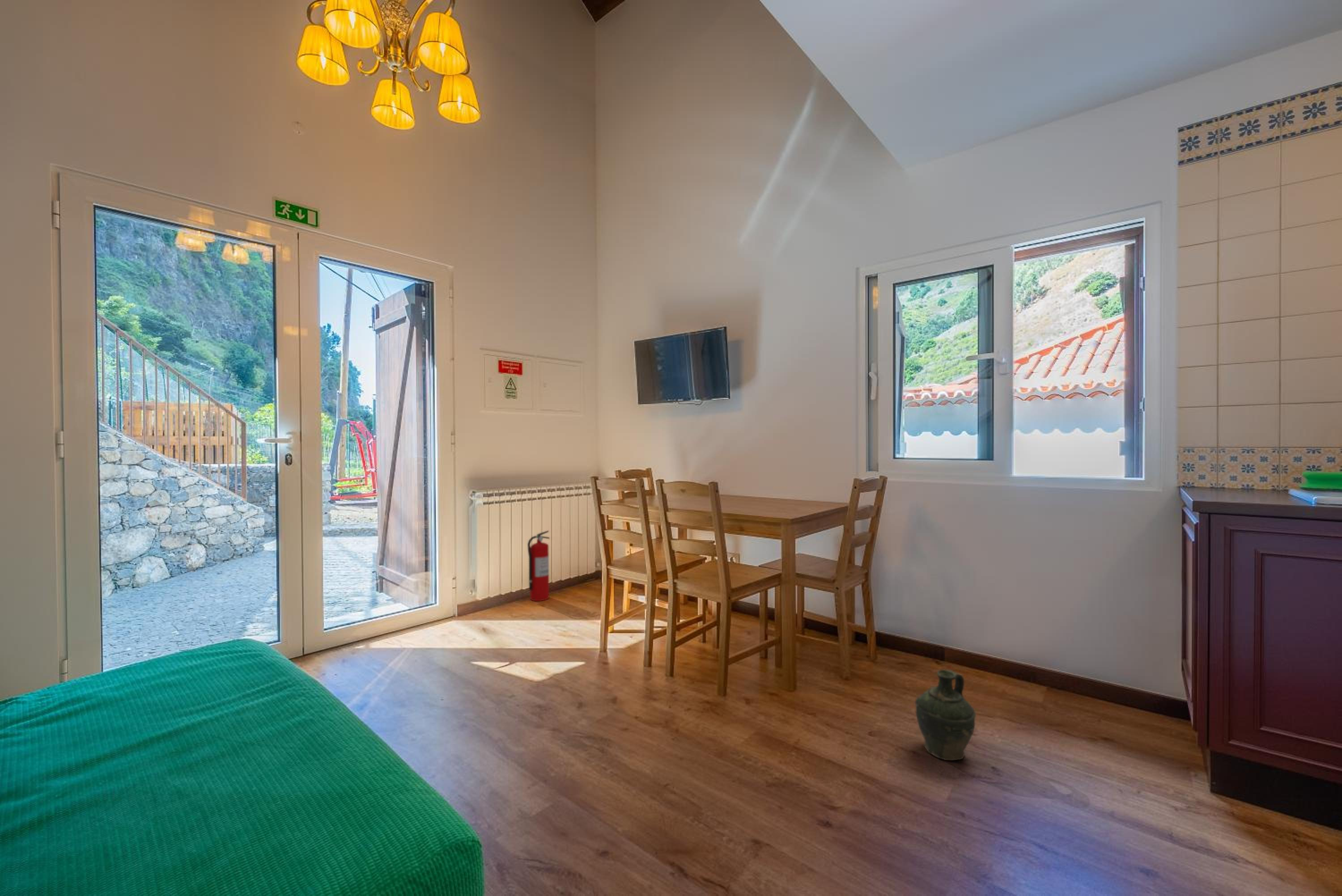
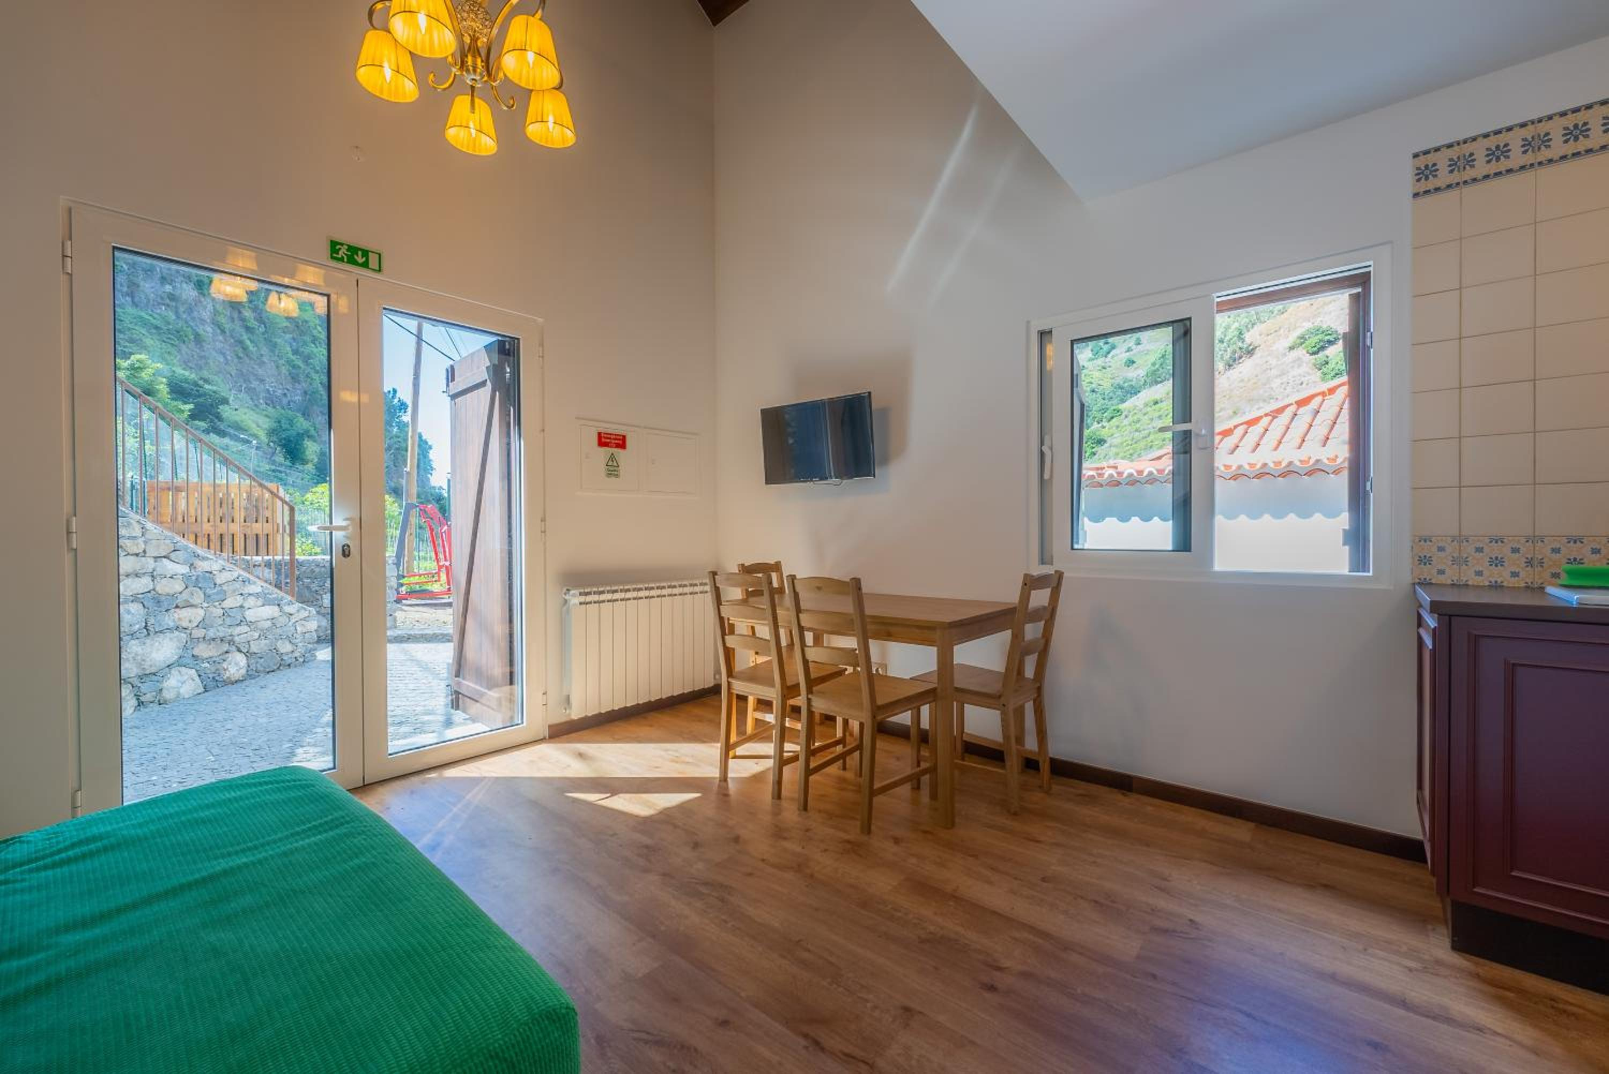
- fire extinguisher [527,530,550,601]
- ceramic jug [914,669,976,761]
